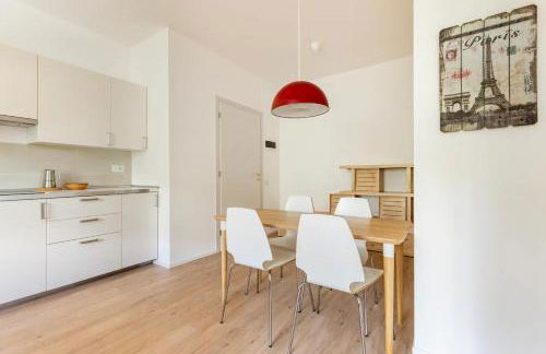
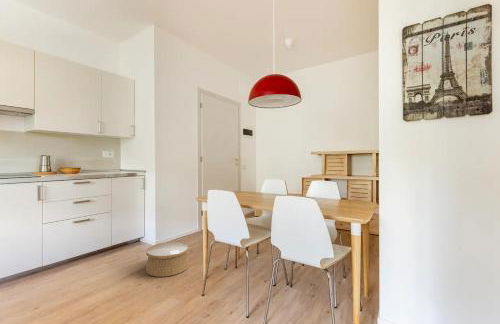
+ woven basket [145,241,190,278]
